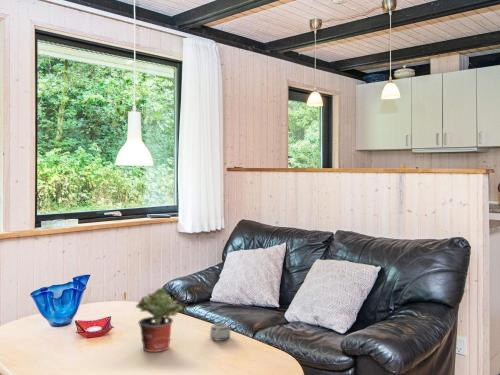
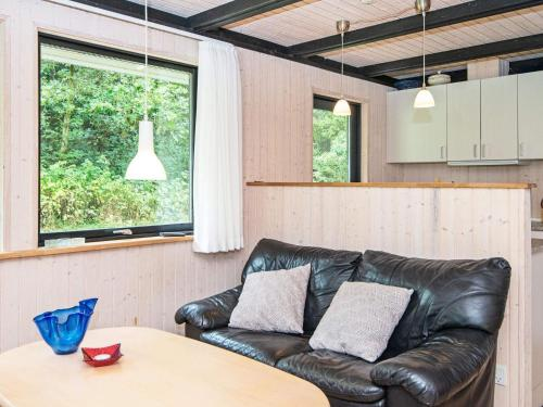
- potted plant [135,287,184,353]
- mug [209,322,231,342]
